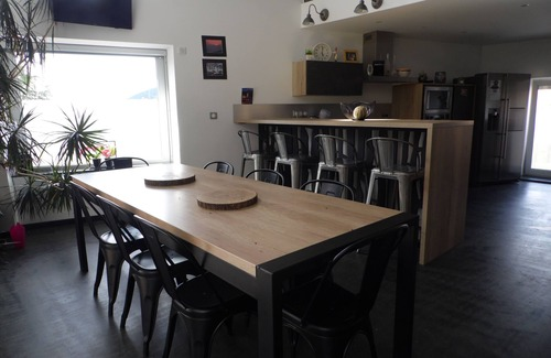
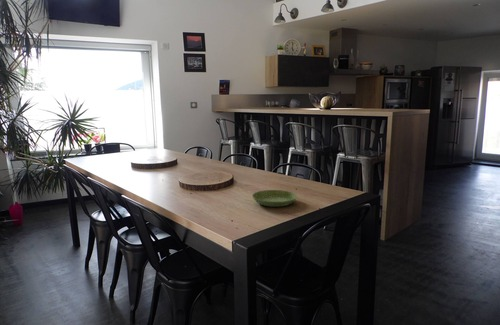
+ saucer [251,189,298,208]
